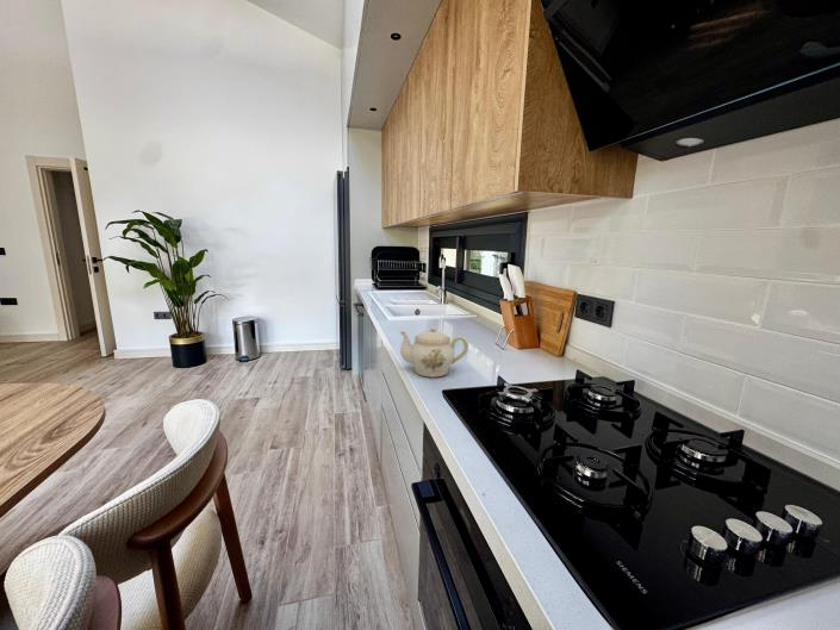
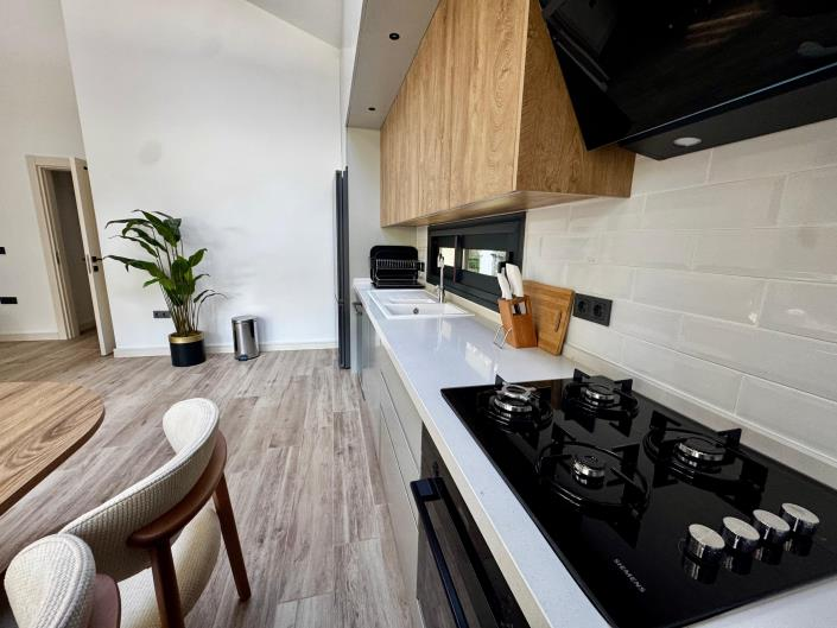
- teapot [399,326,469,378]
